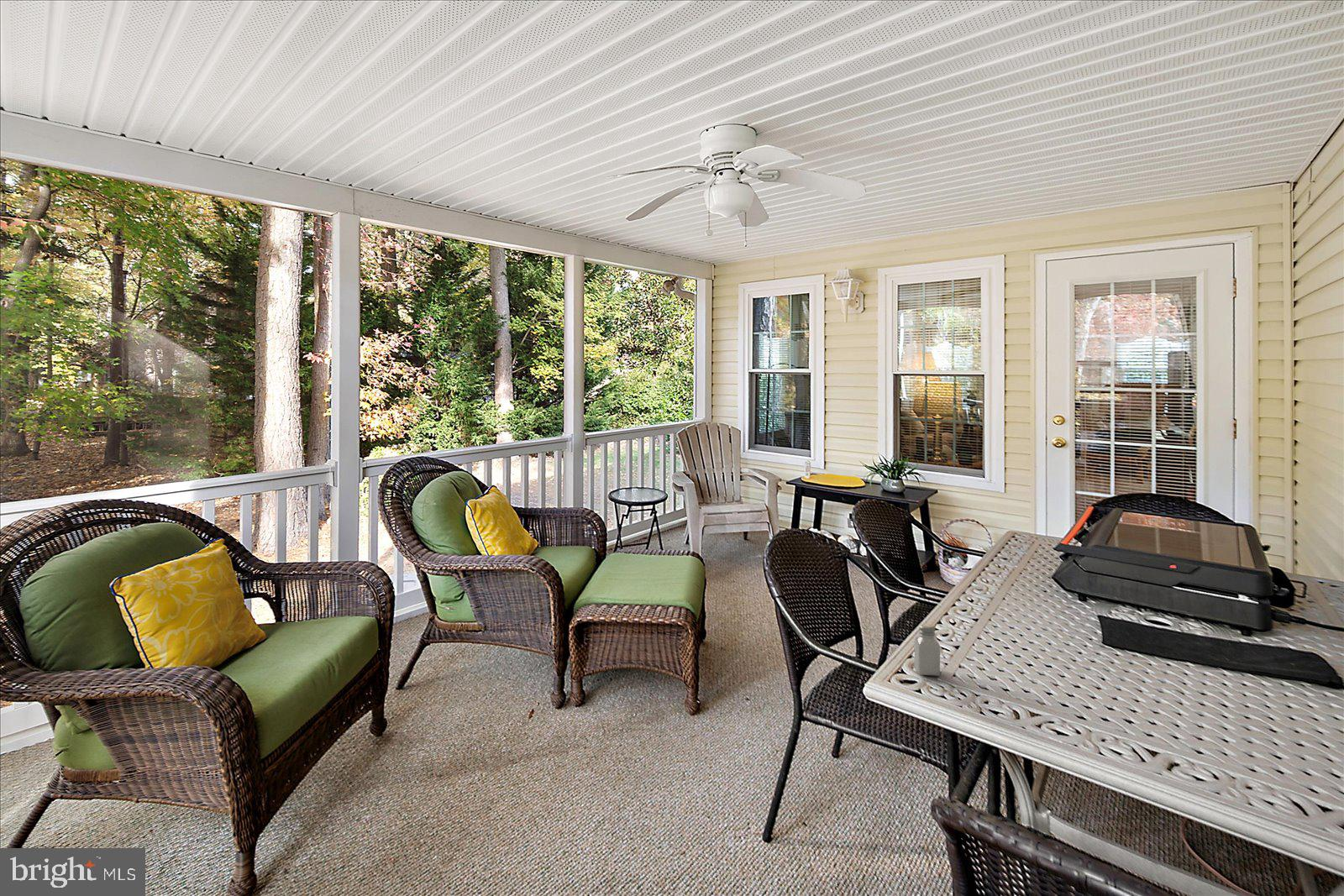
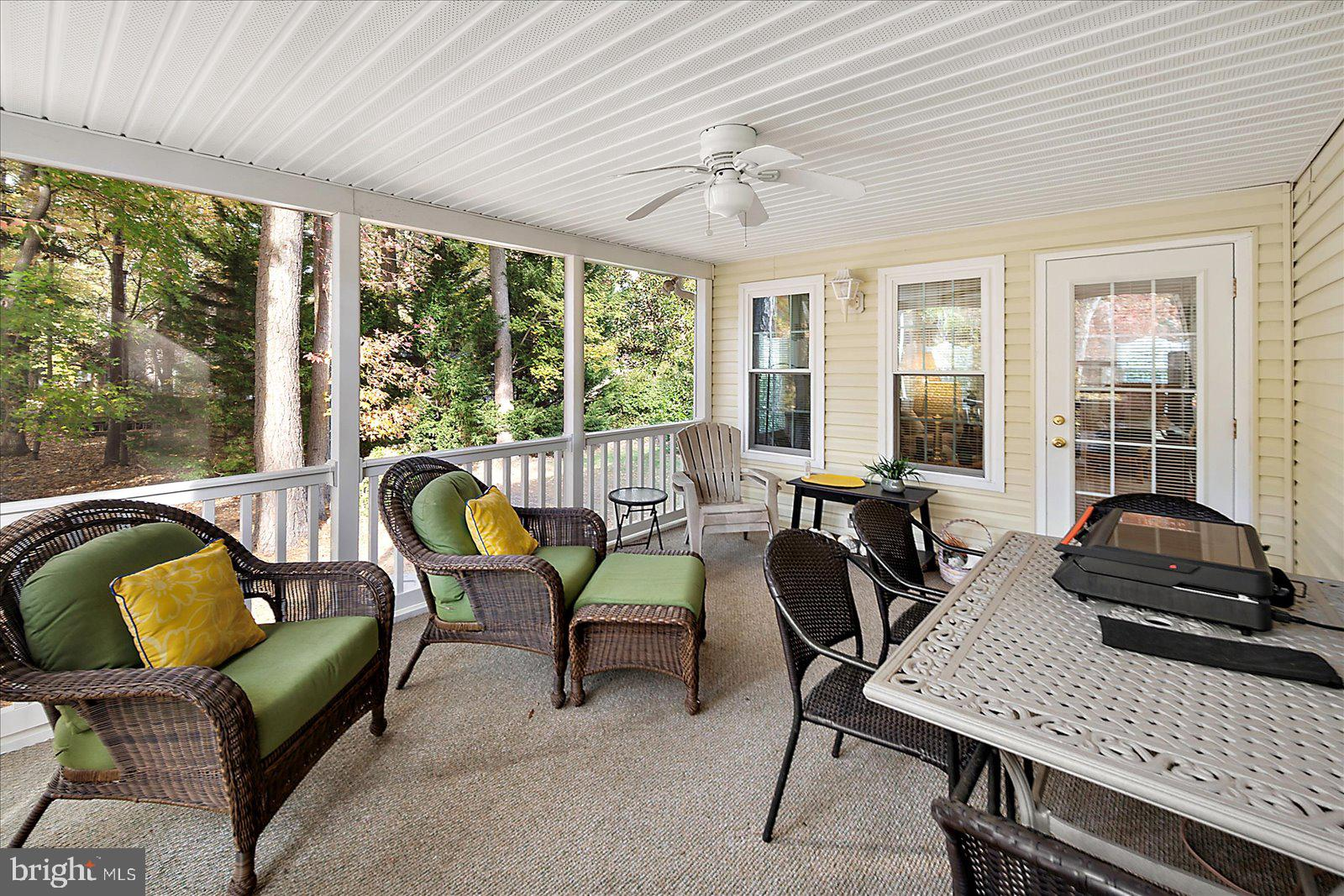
- saltshaker [914,623,941,677]
